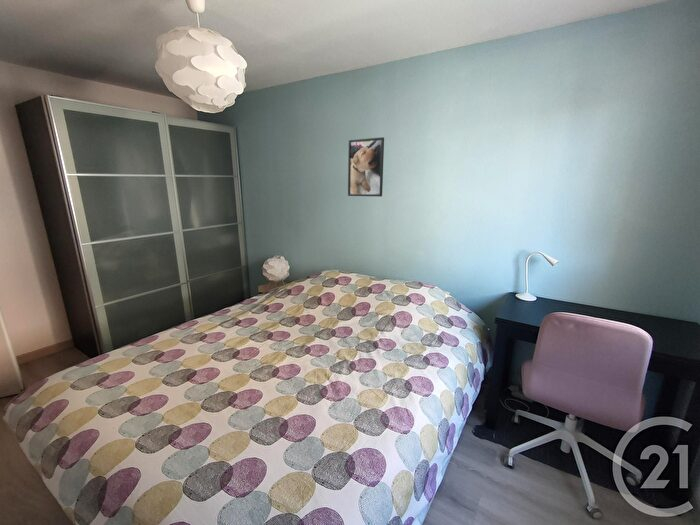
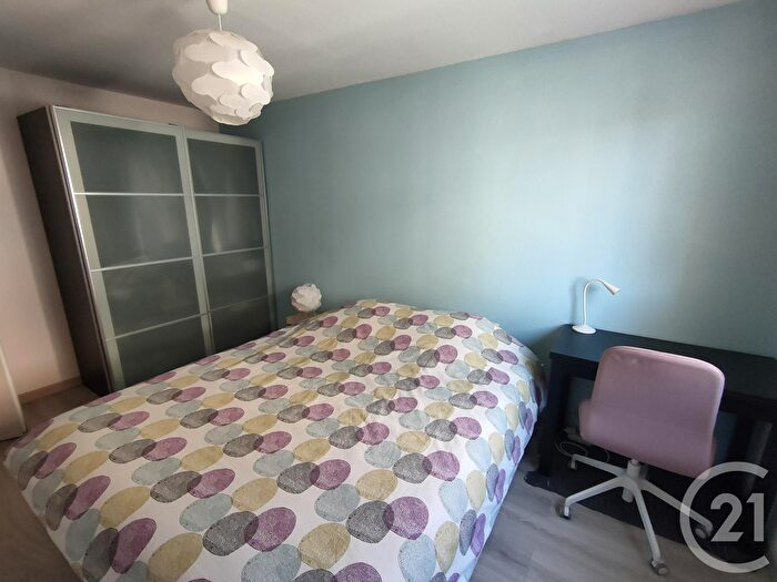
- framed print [347,136,385,197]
